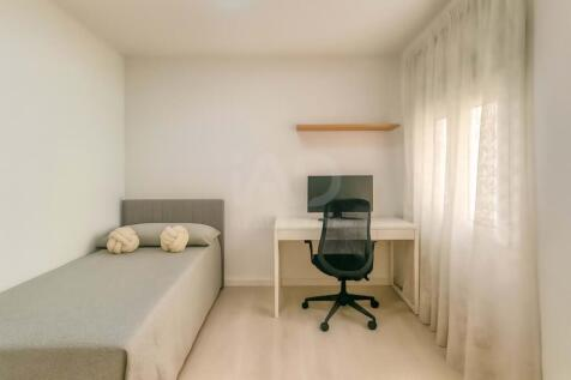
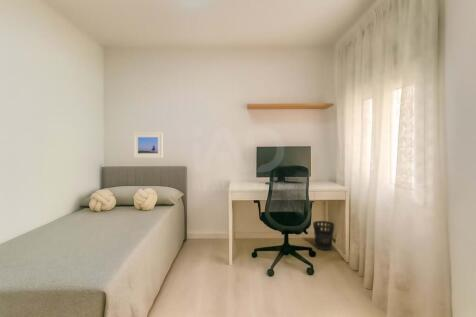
+ wastebasket [312,220,335,251]
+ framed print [132,132,164,159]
